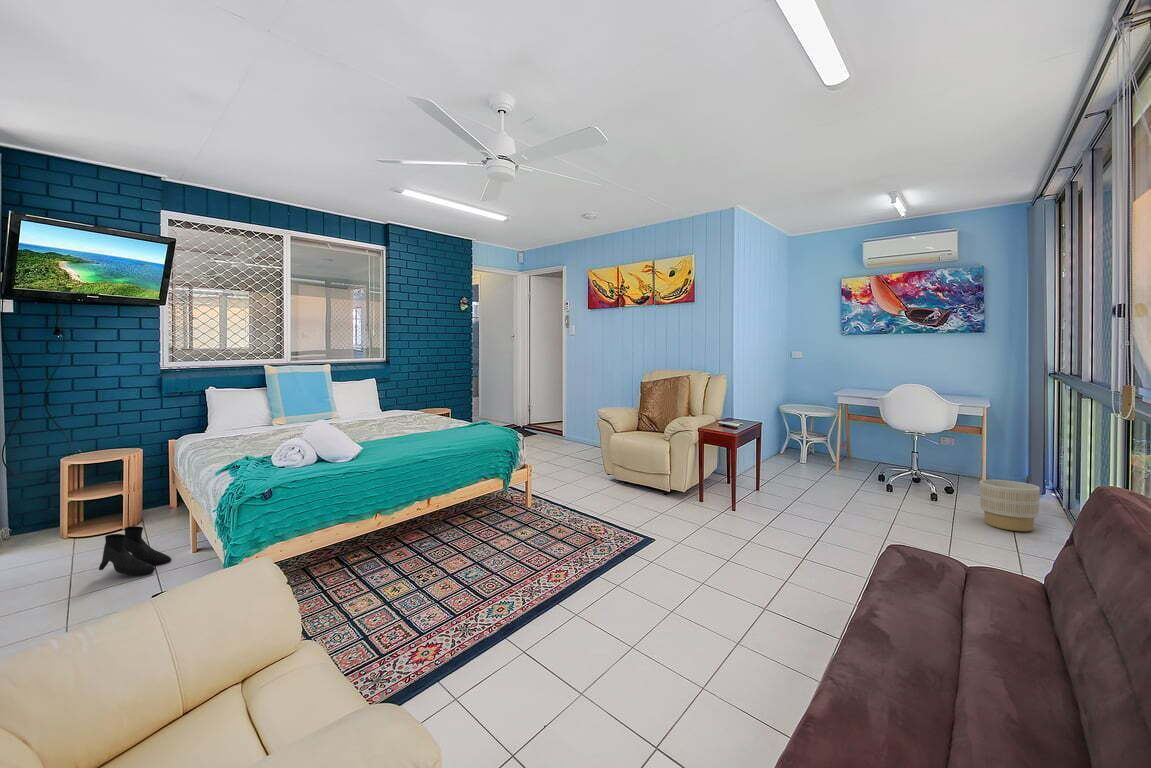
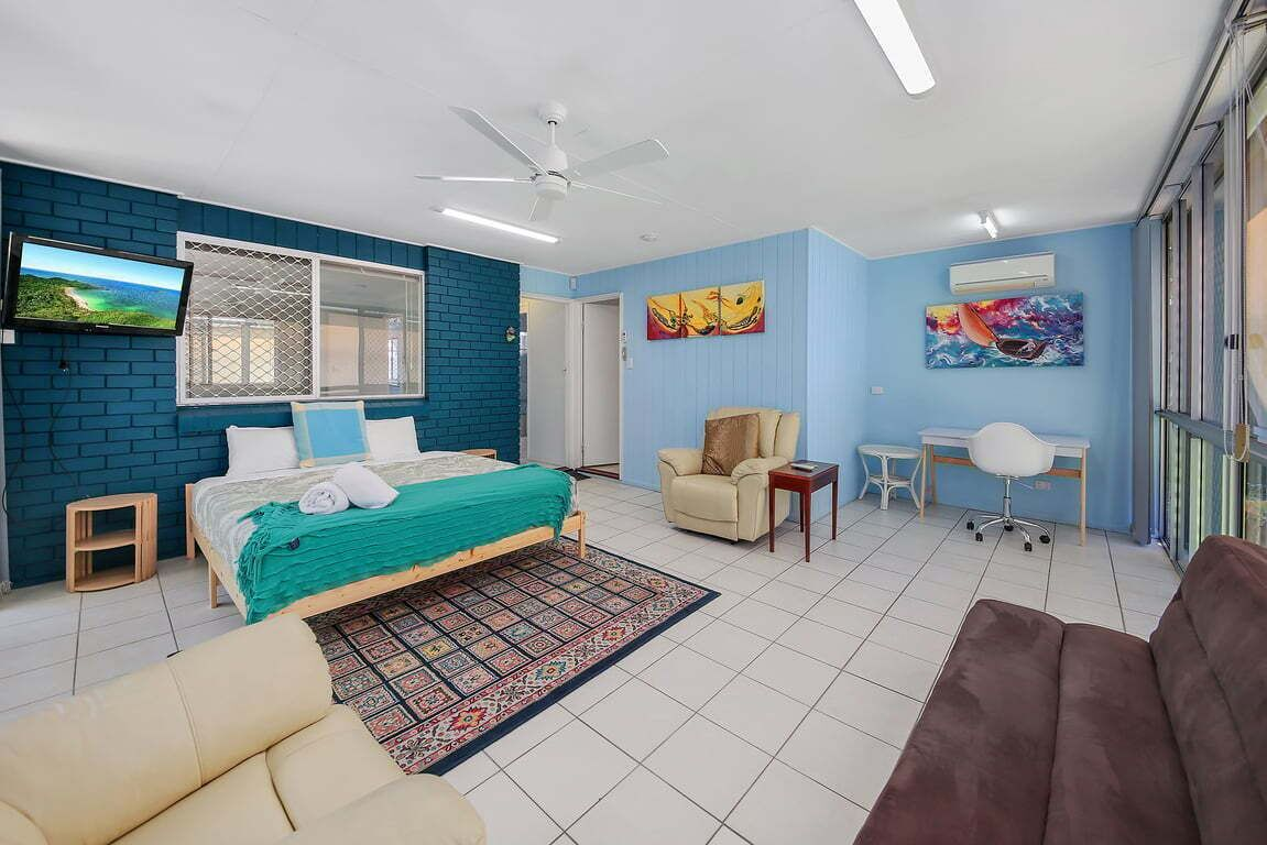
- planter [979,479,1041,532]
- boots [98,525,172,575]
